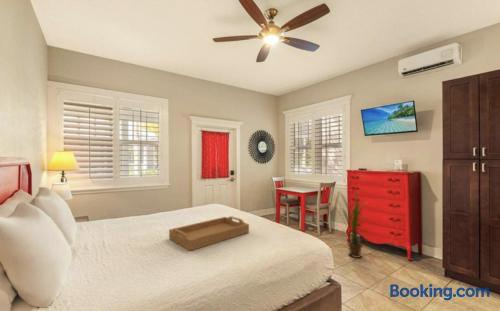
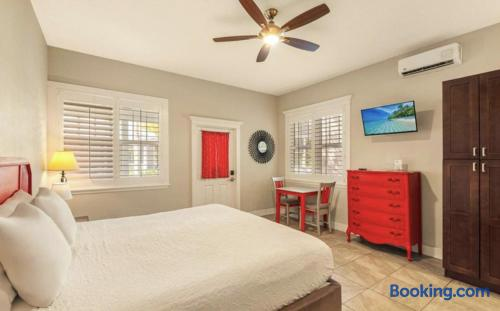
- serving tray [168,215,250,252]
- house plant [331,188,369,259]
